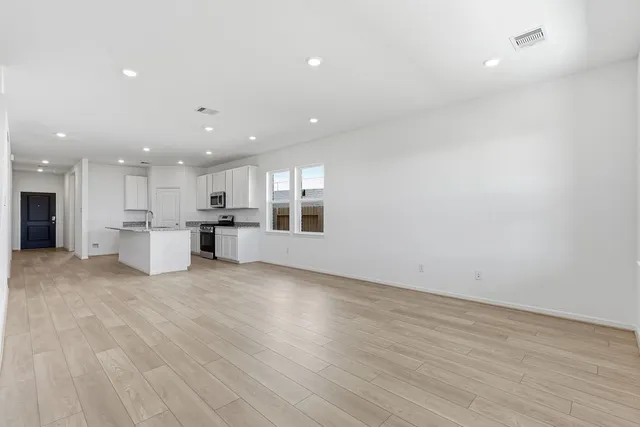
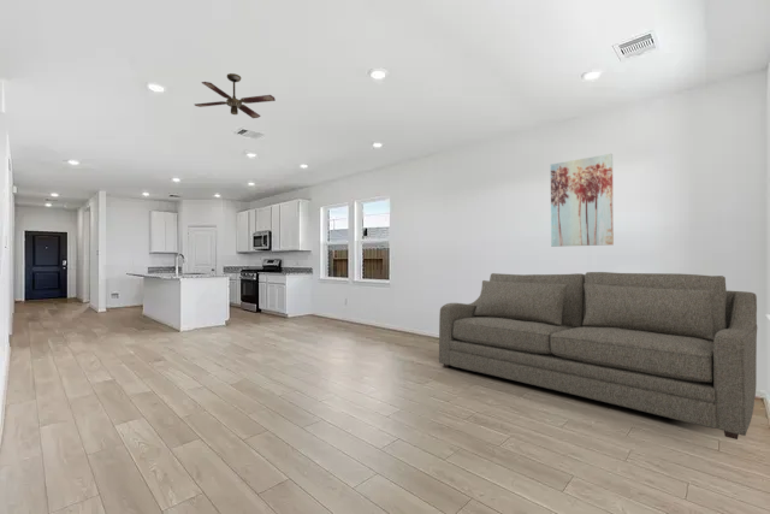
+ ceiling fan [194,72,277,119]
+ sofa [438,271,758,441]
+ wall art [550,153,615,248]
